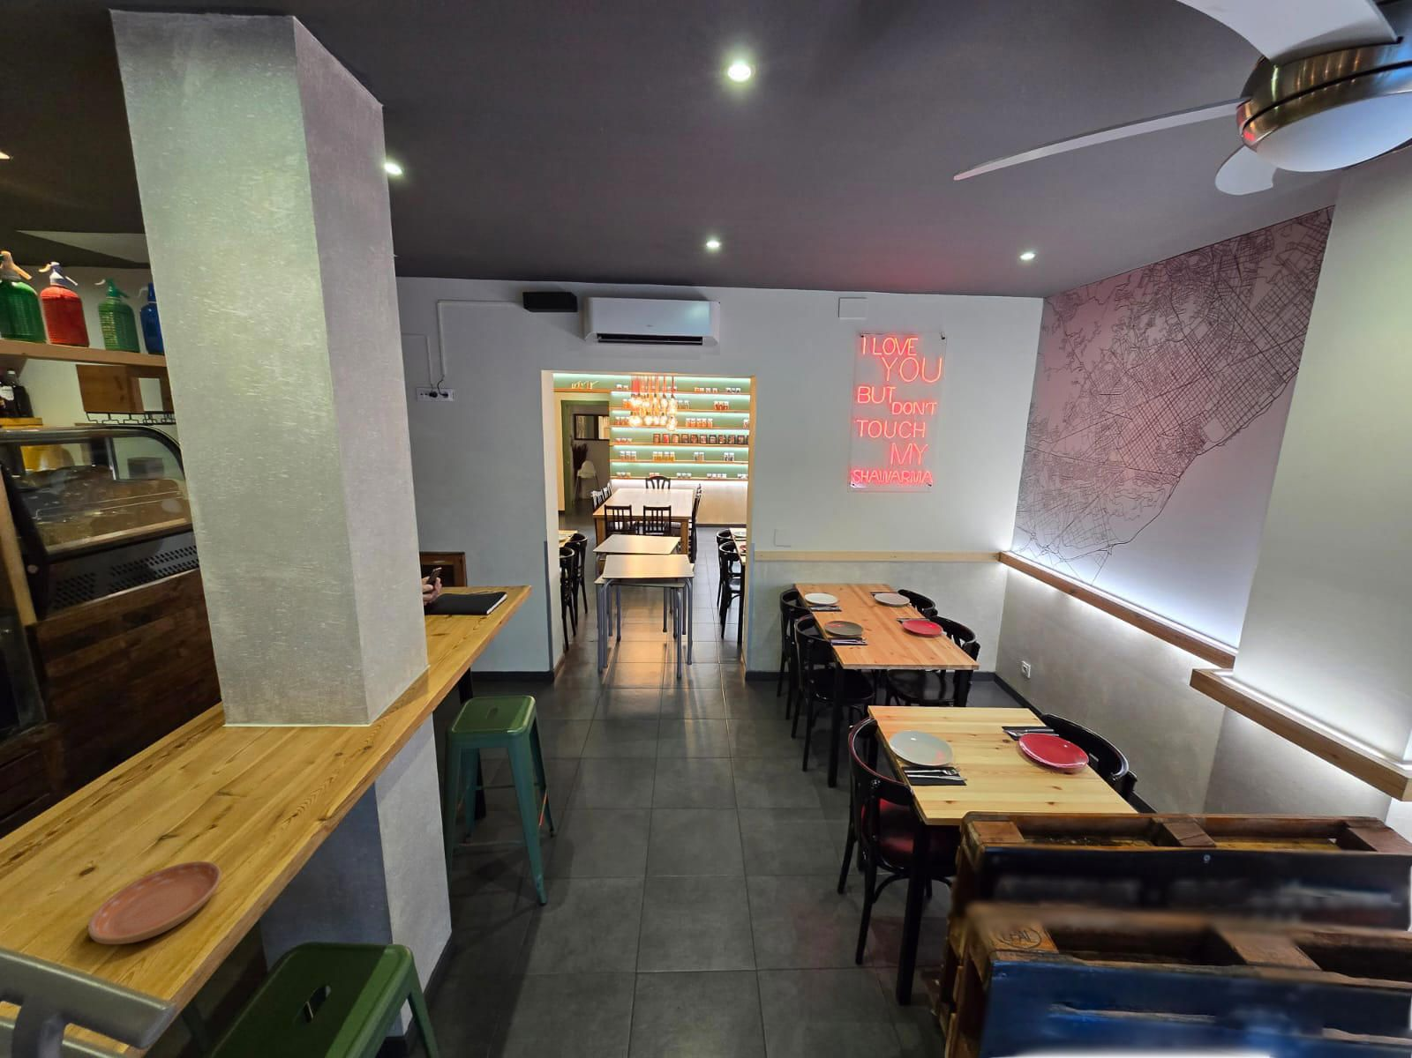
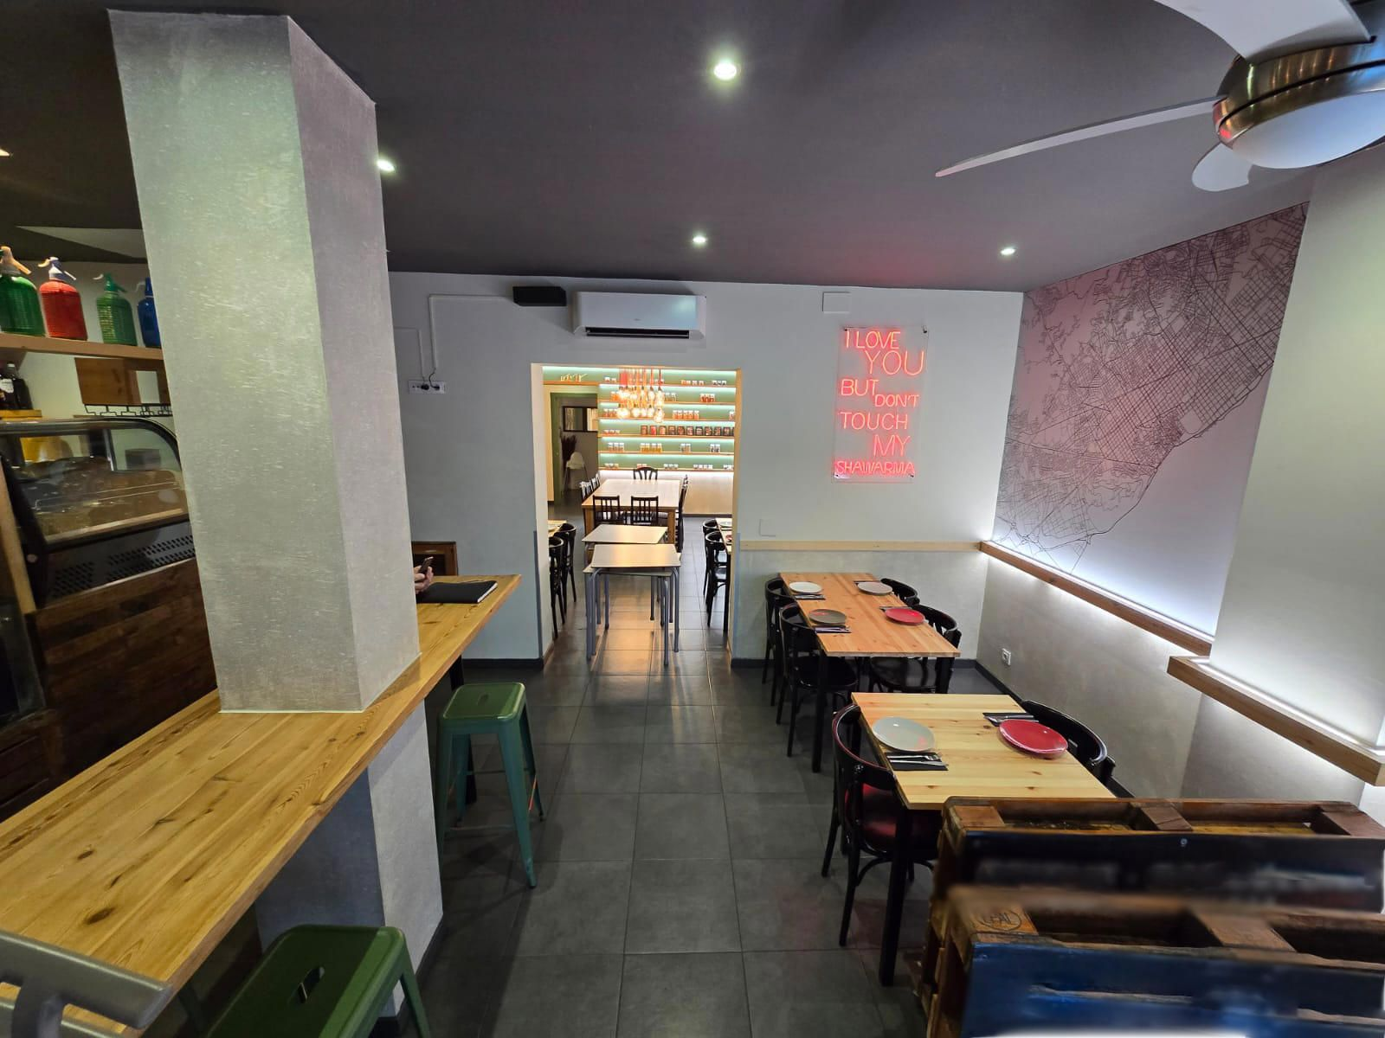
- saucer [87,860,222,945]
